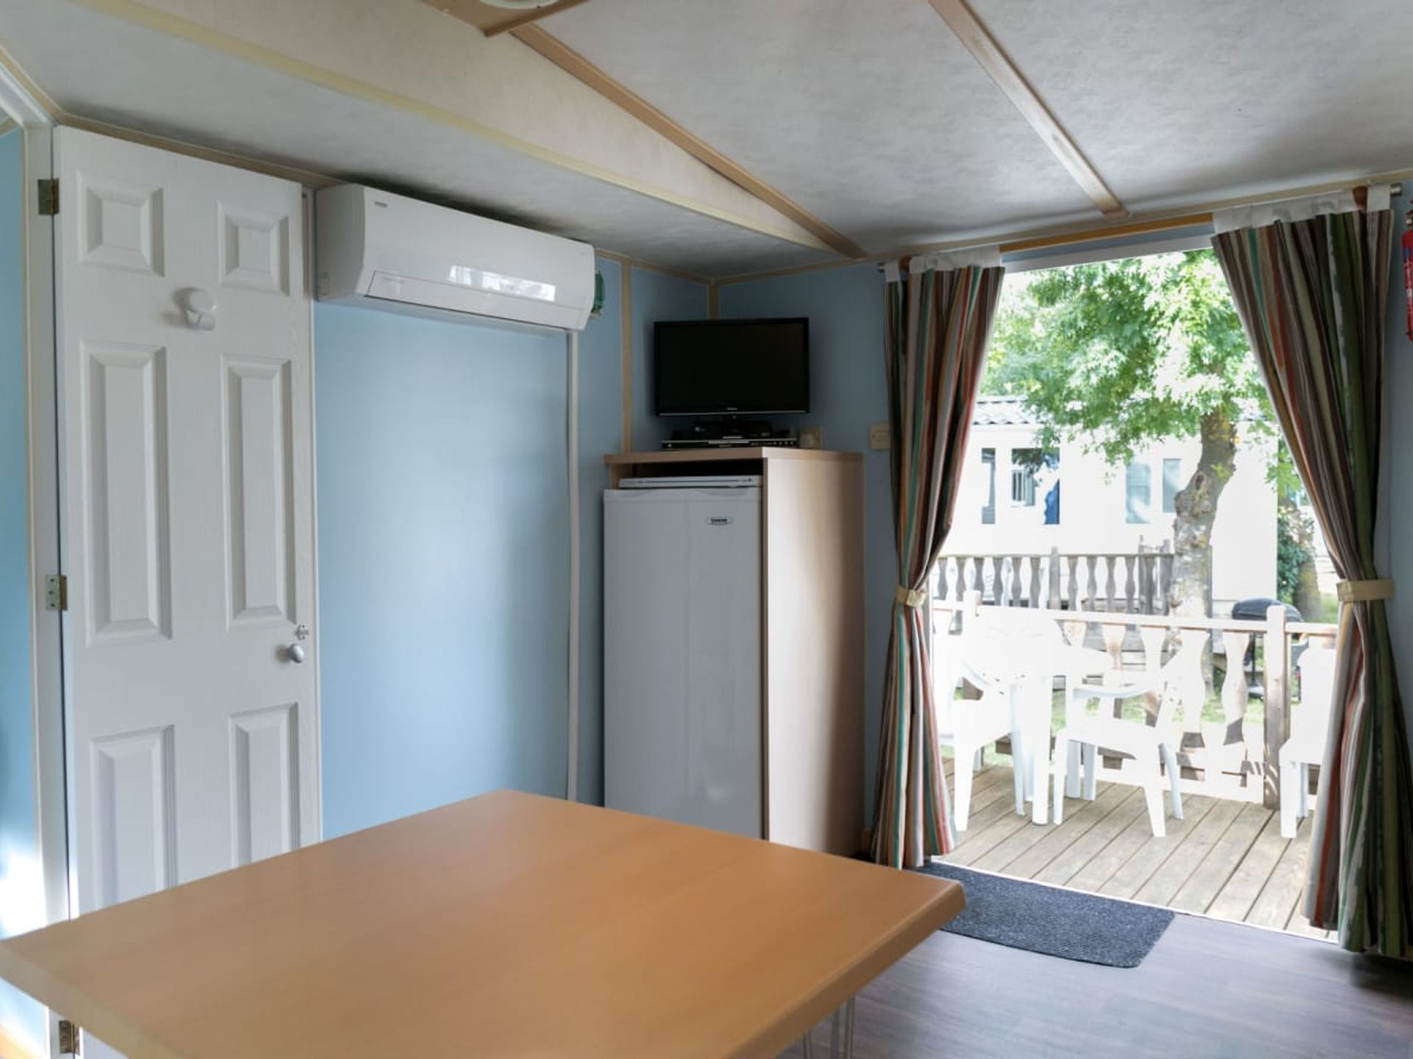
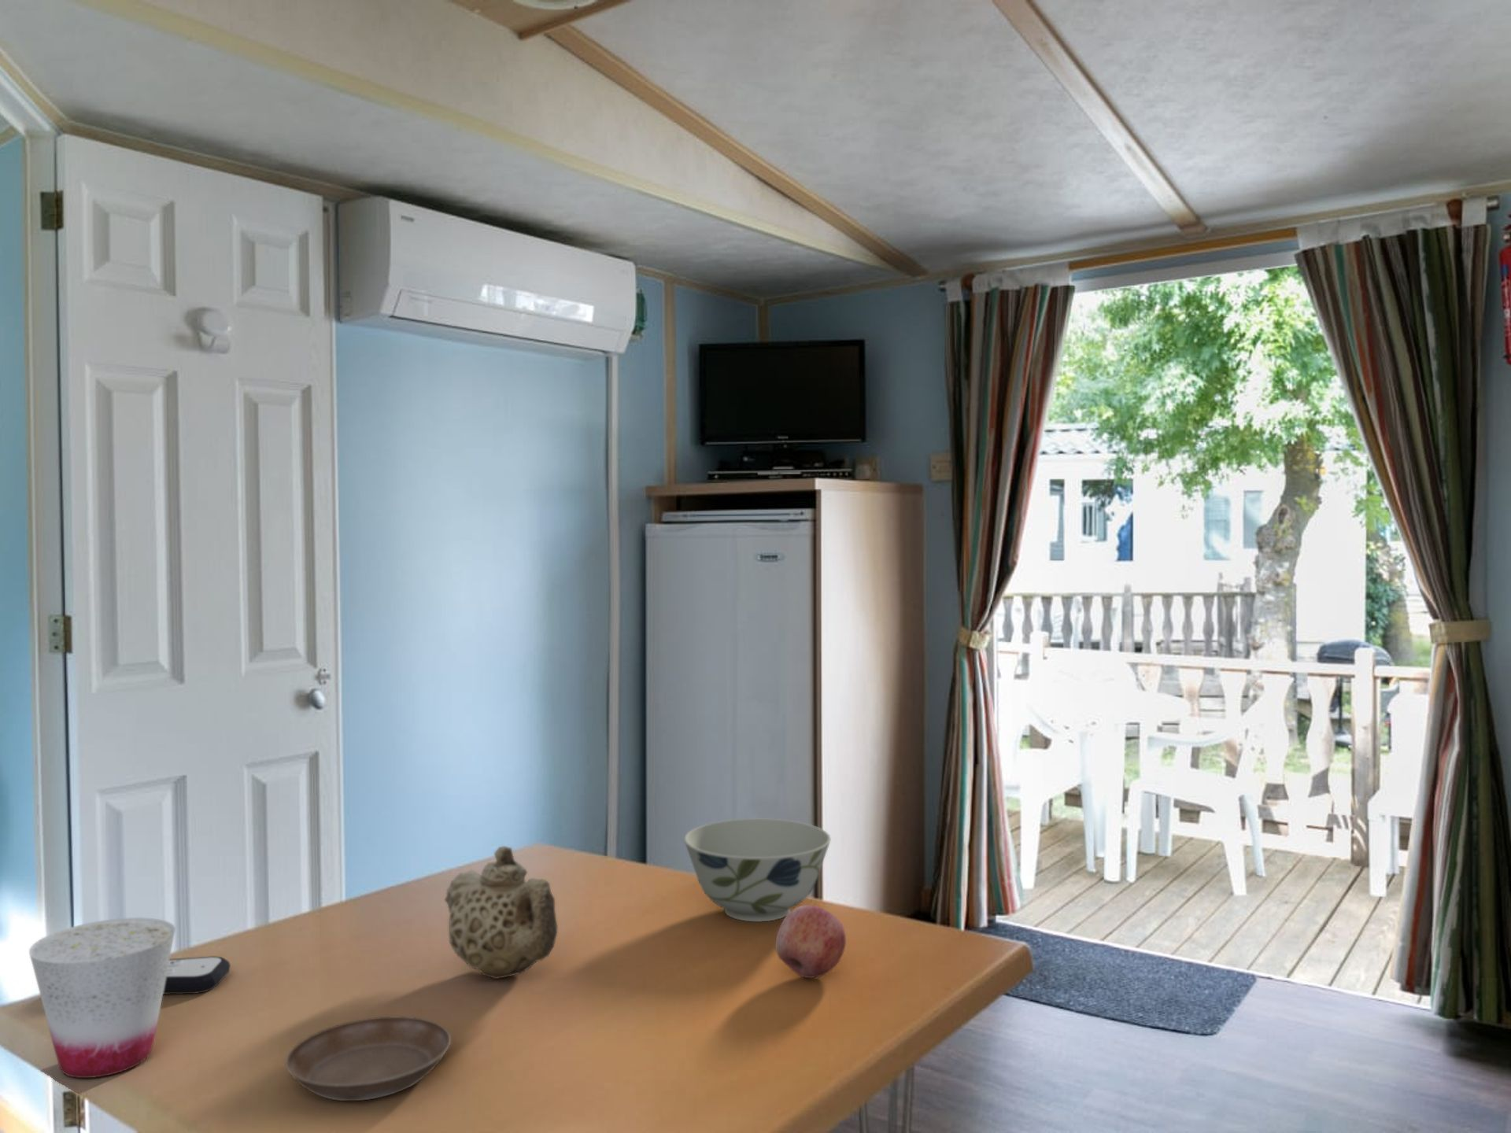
+ cup [29,916,176,1078]
+ teapot [444,845,559,979]
+ remote control [163,956,231,995]
+ saucer [284,1015,452,1102]
+ fruit [775,904,847,978]
+ bowl [683,819,832,922]
